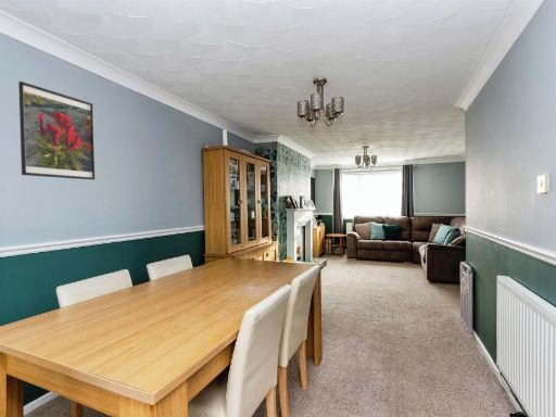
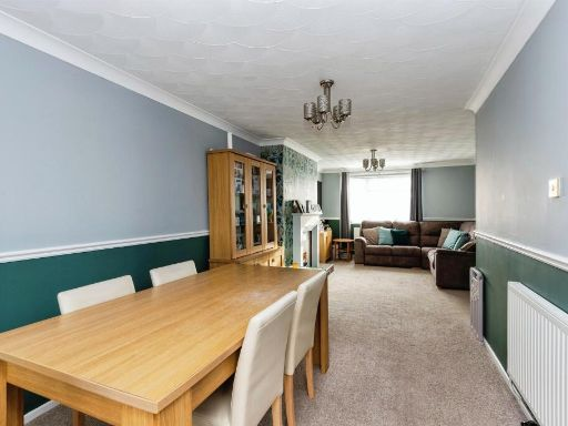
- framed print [17,80,96,181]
